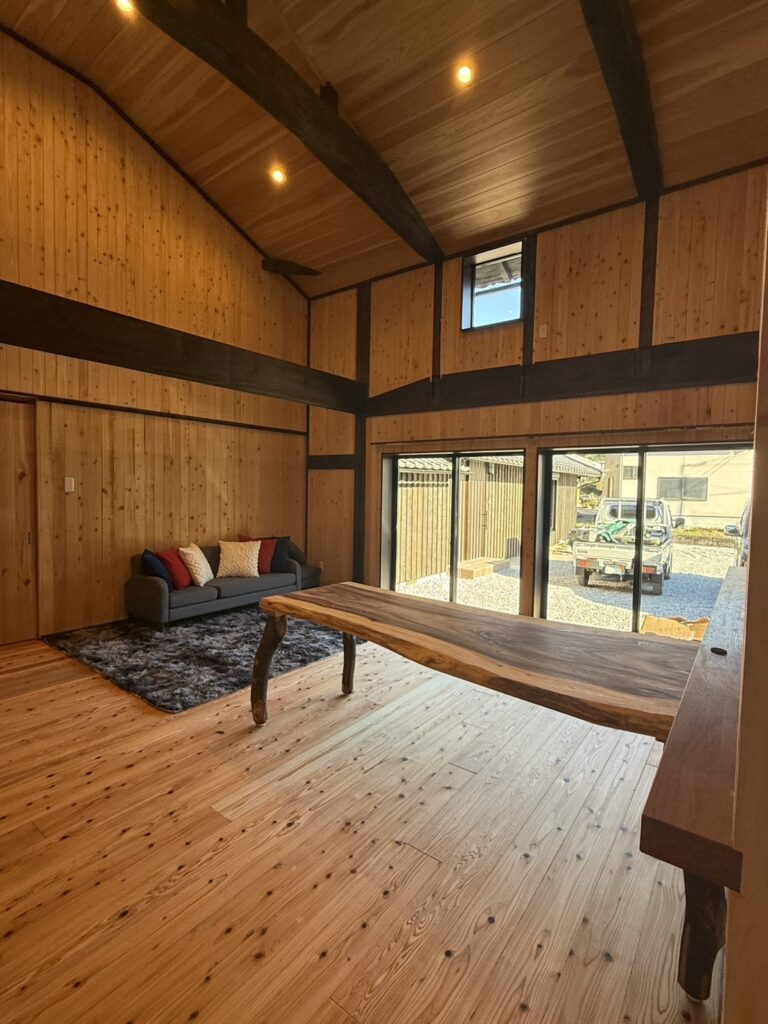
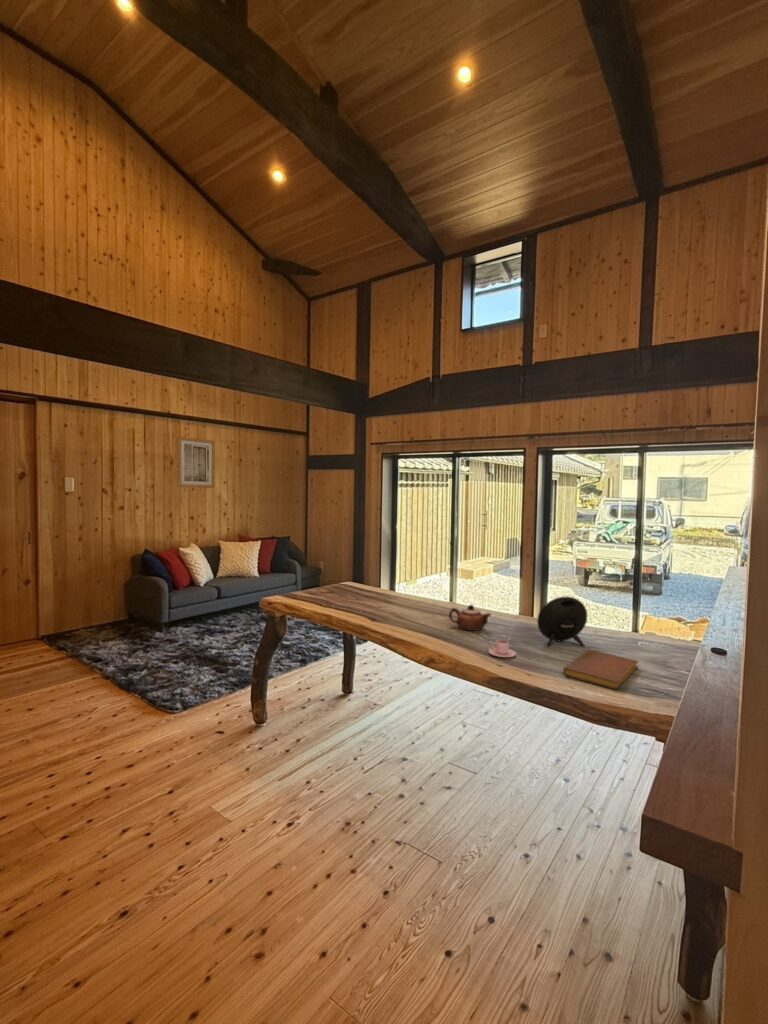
+ teacup [486,638,517,658]
+ speaker [536,596,588,647]
+ teapot [448,603,492,632]
+ wall art [176,436,216,489]
+ notebook [562,649,639,690]
